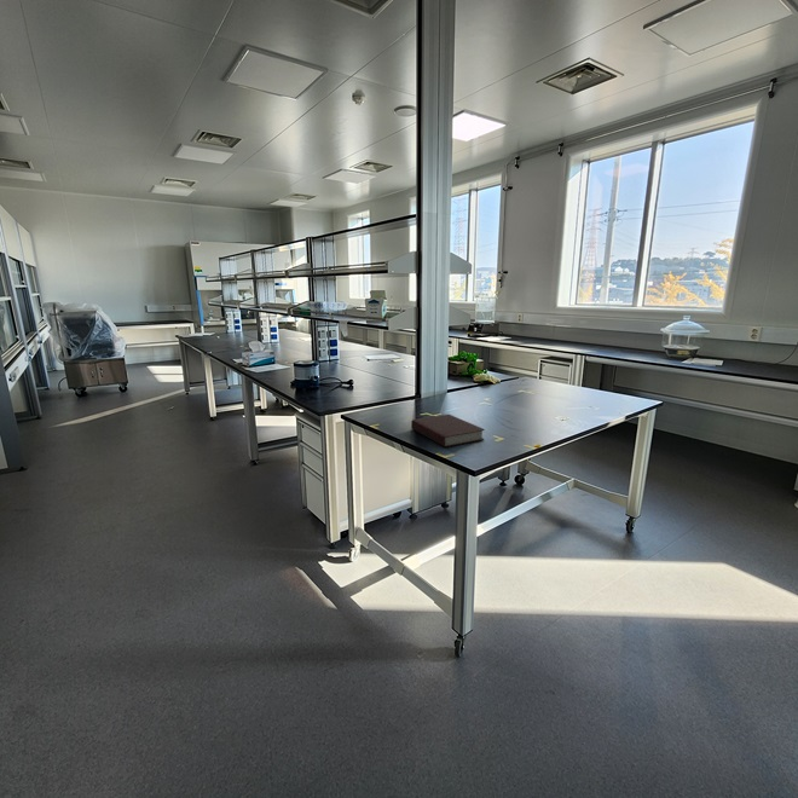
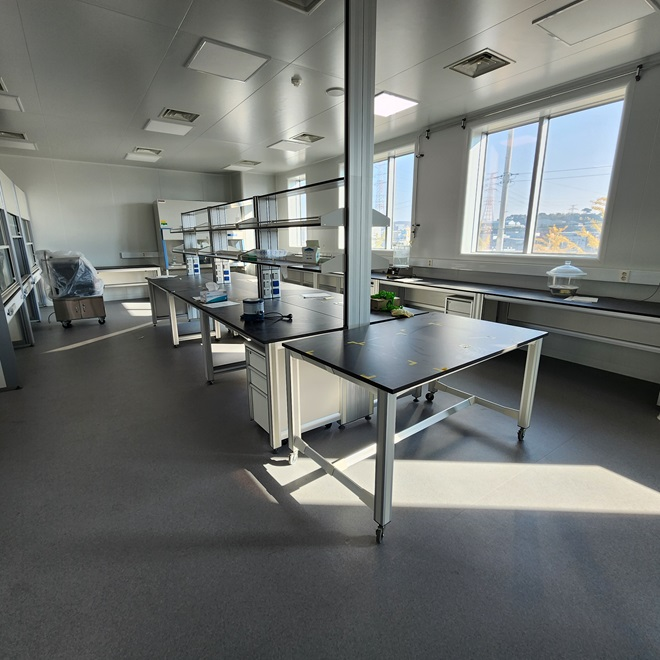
- book [410,414,486,449]
